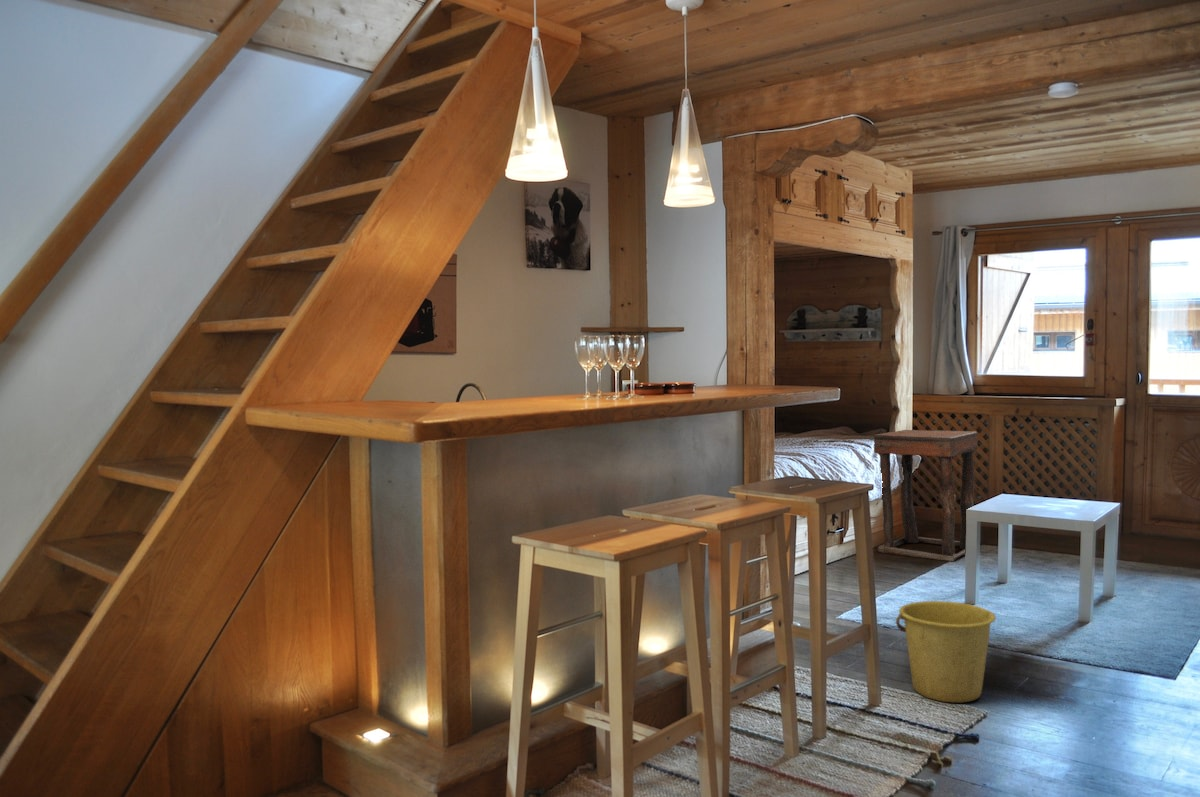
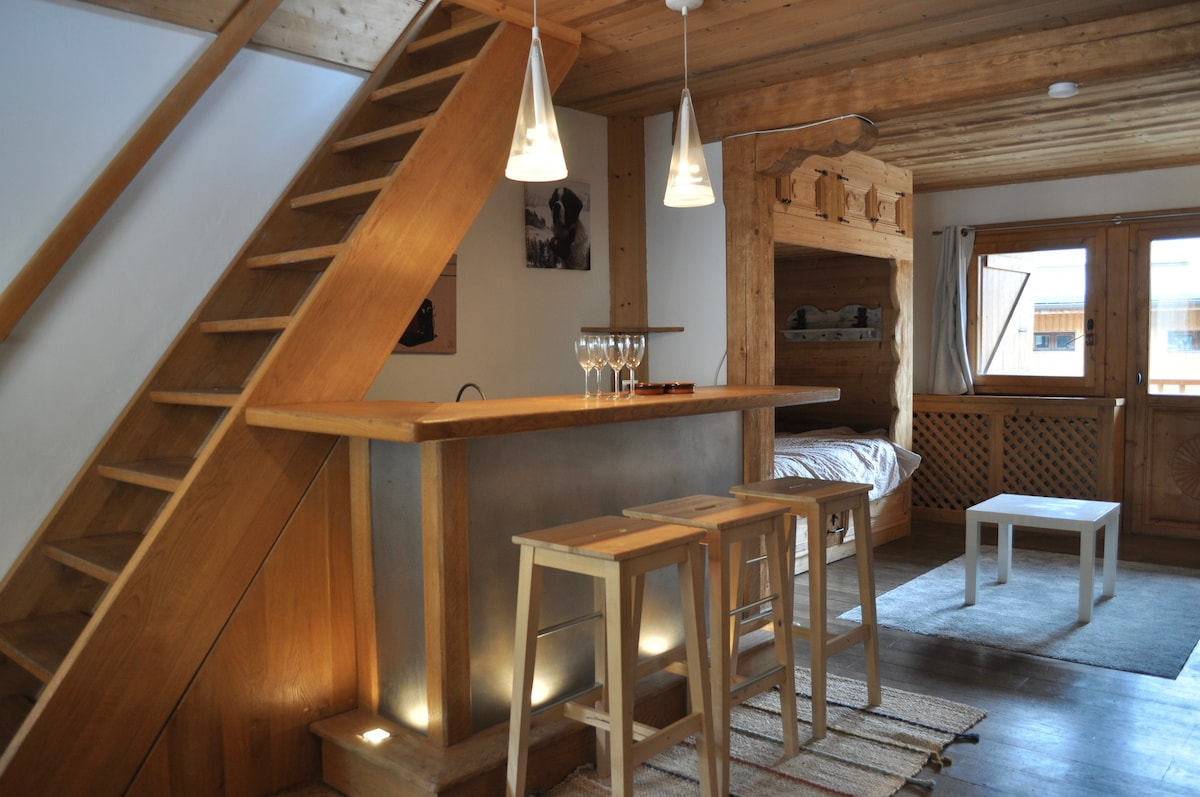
- bucket [895,600,997,704]
- side table [873,429,978,562]
